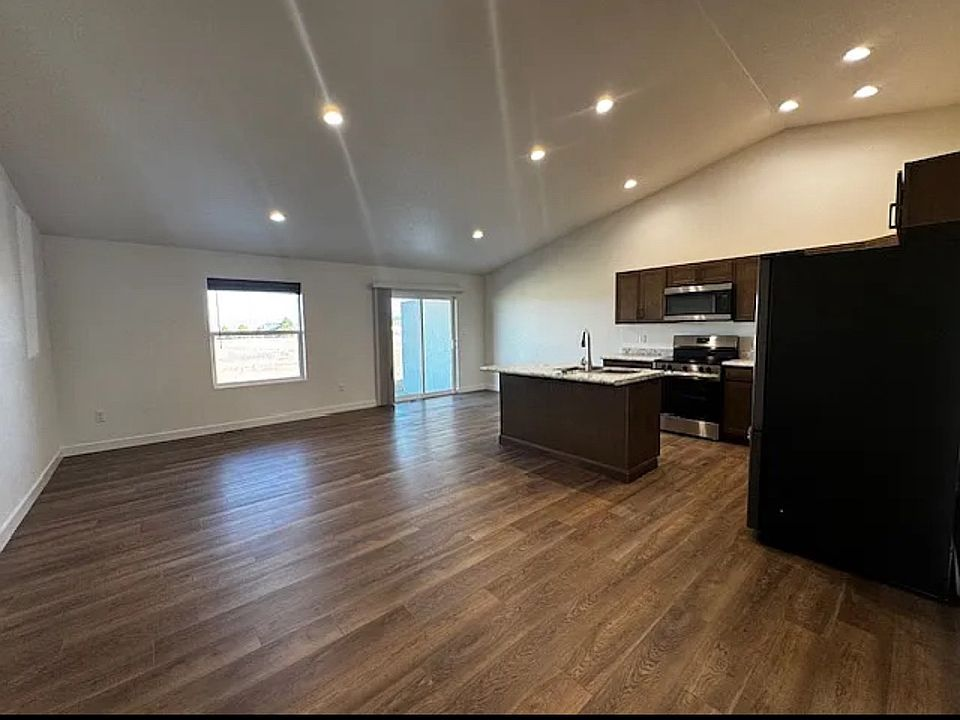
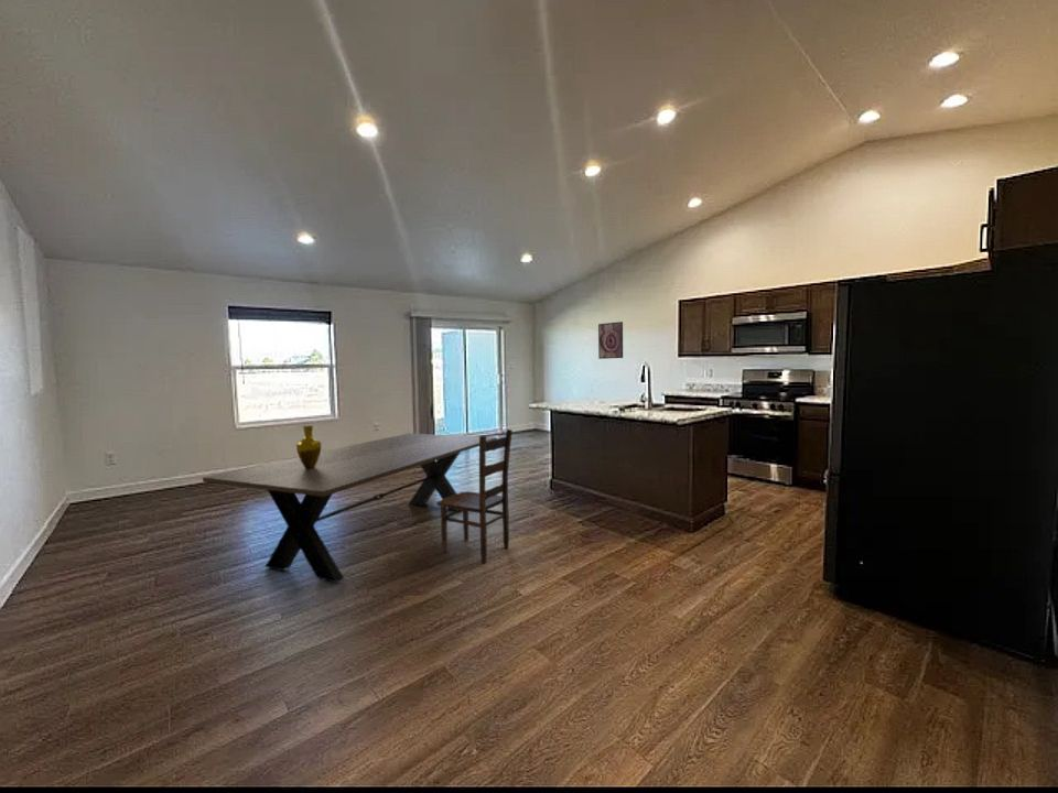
+ dining table [202,432,498,584]
+ chair [435,428,514,564]
+ vase [295,425,322,469]
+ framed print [597,321,624,360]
